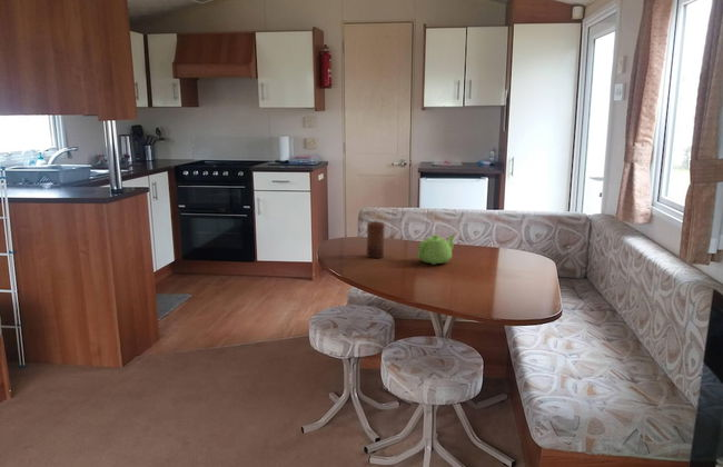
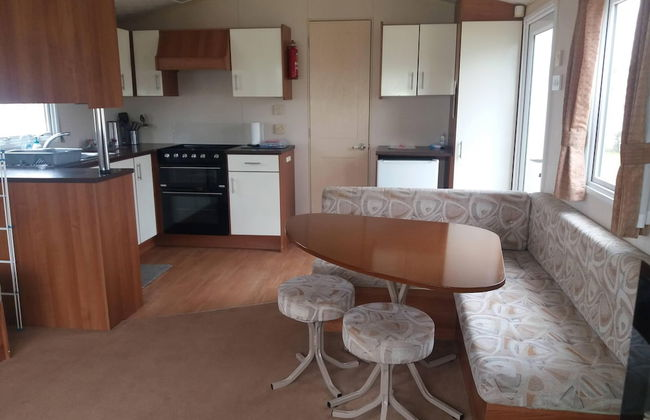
- teapot [416,232,457,266]
- candle [366,220,386,259]
